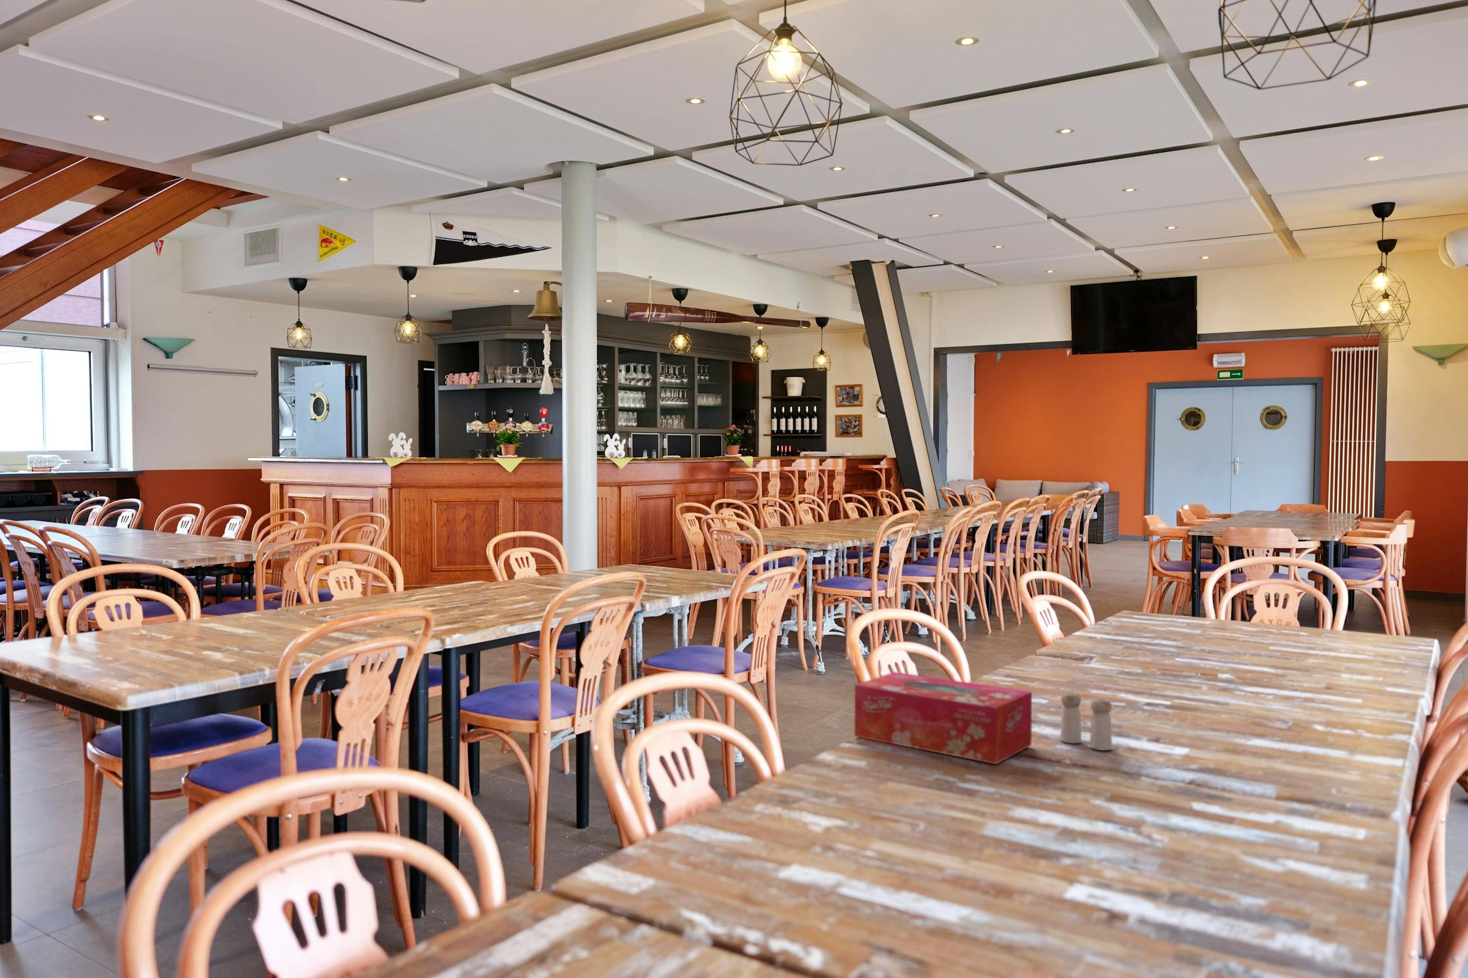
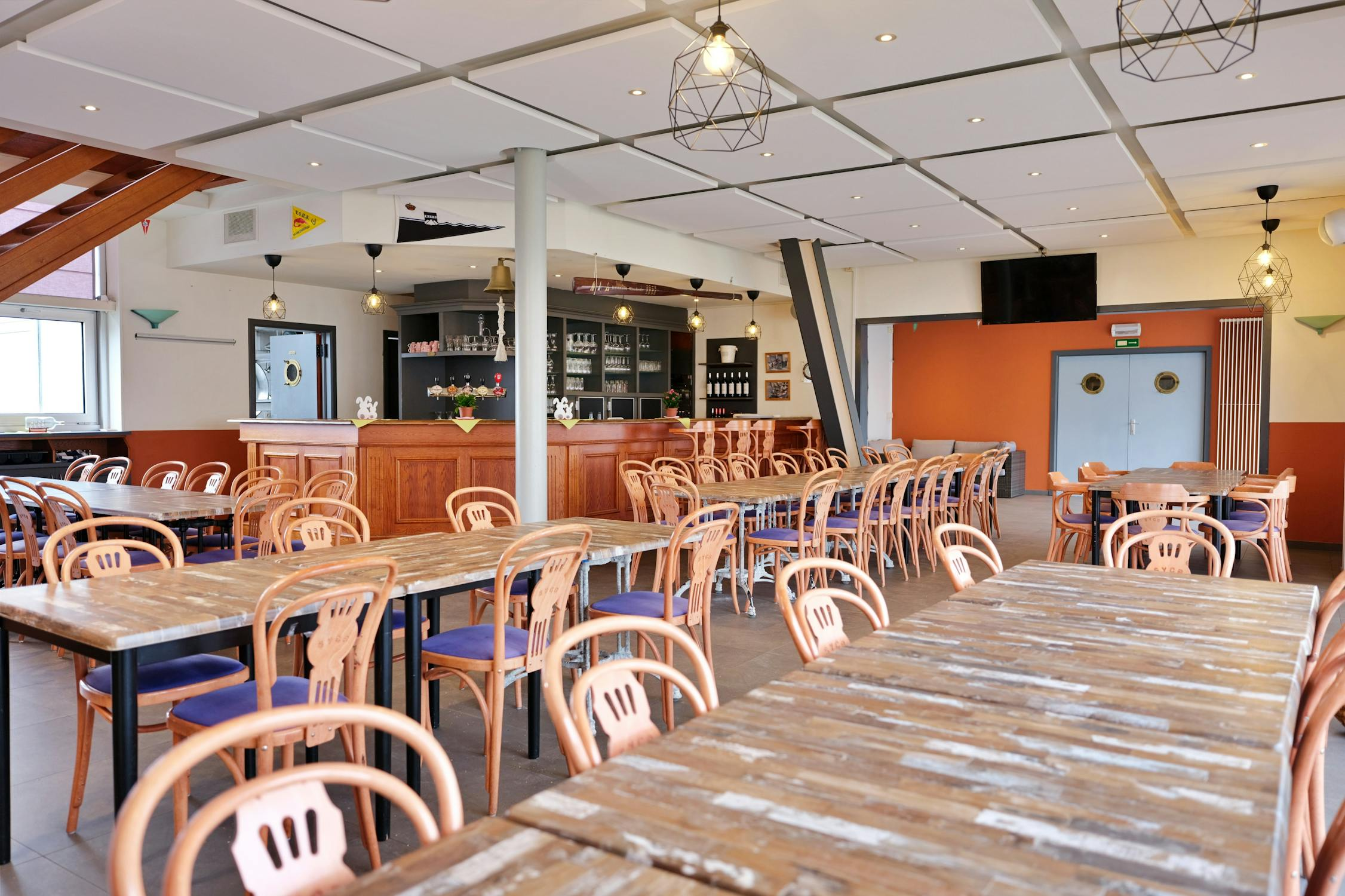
- salt and pepper shaker [1060,692,1113,751]
- tissue box [854,671,1033,765]
